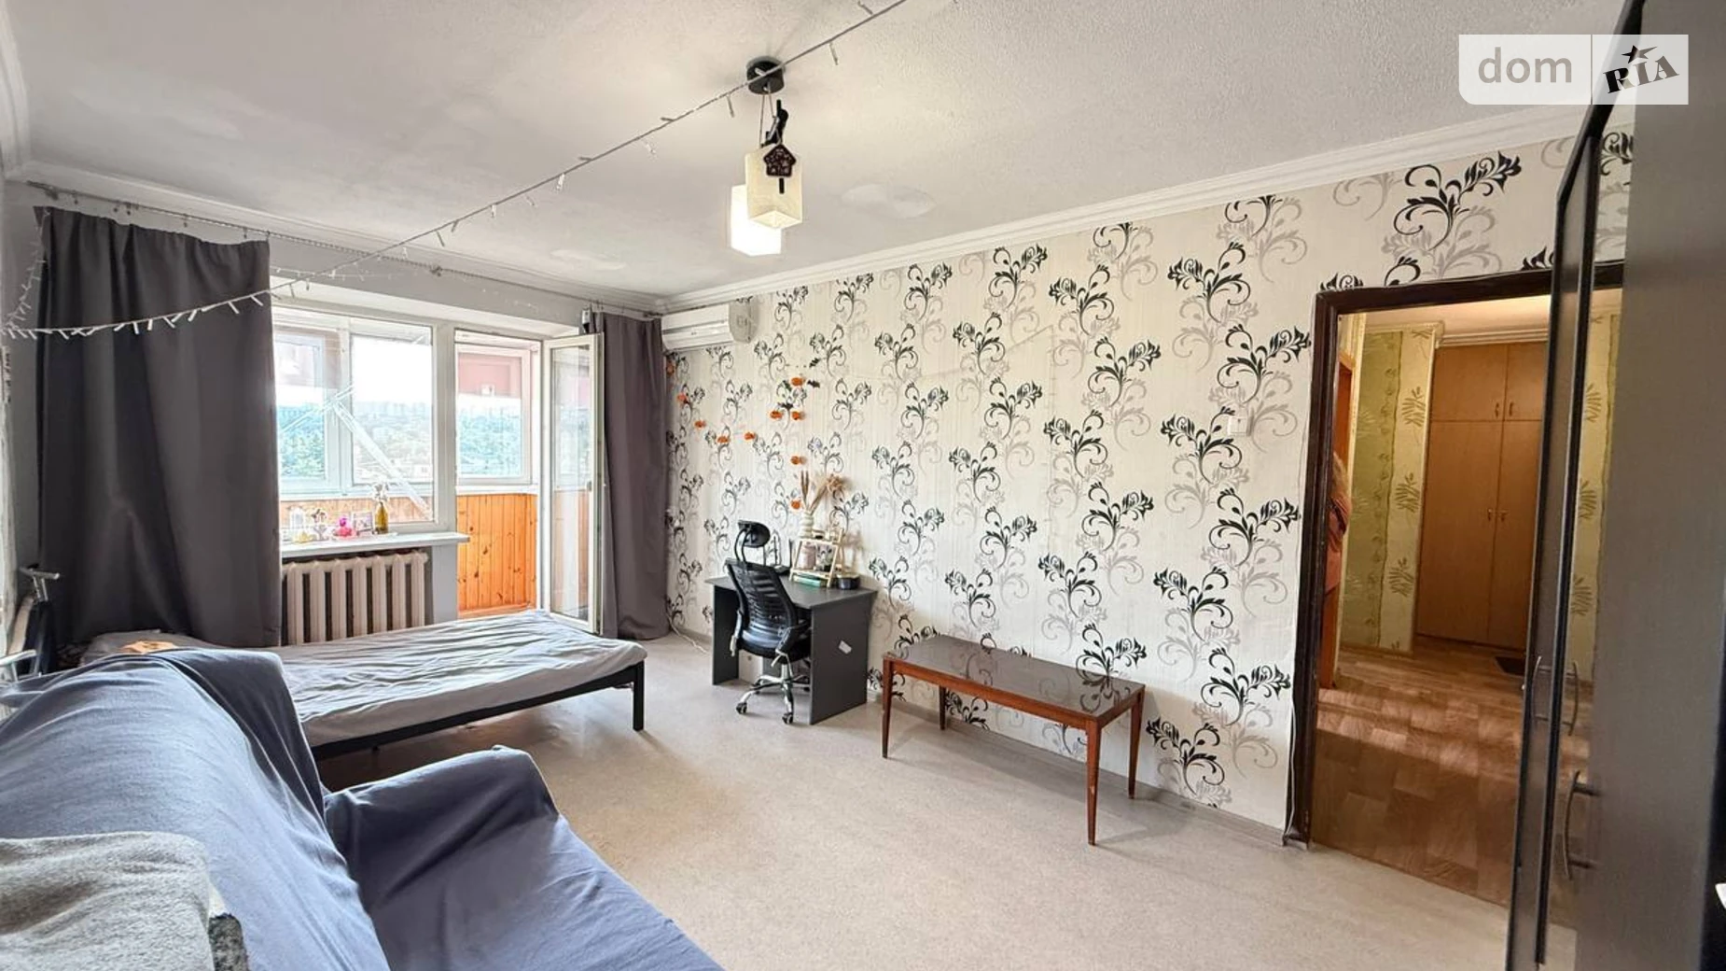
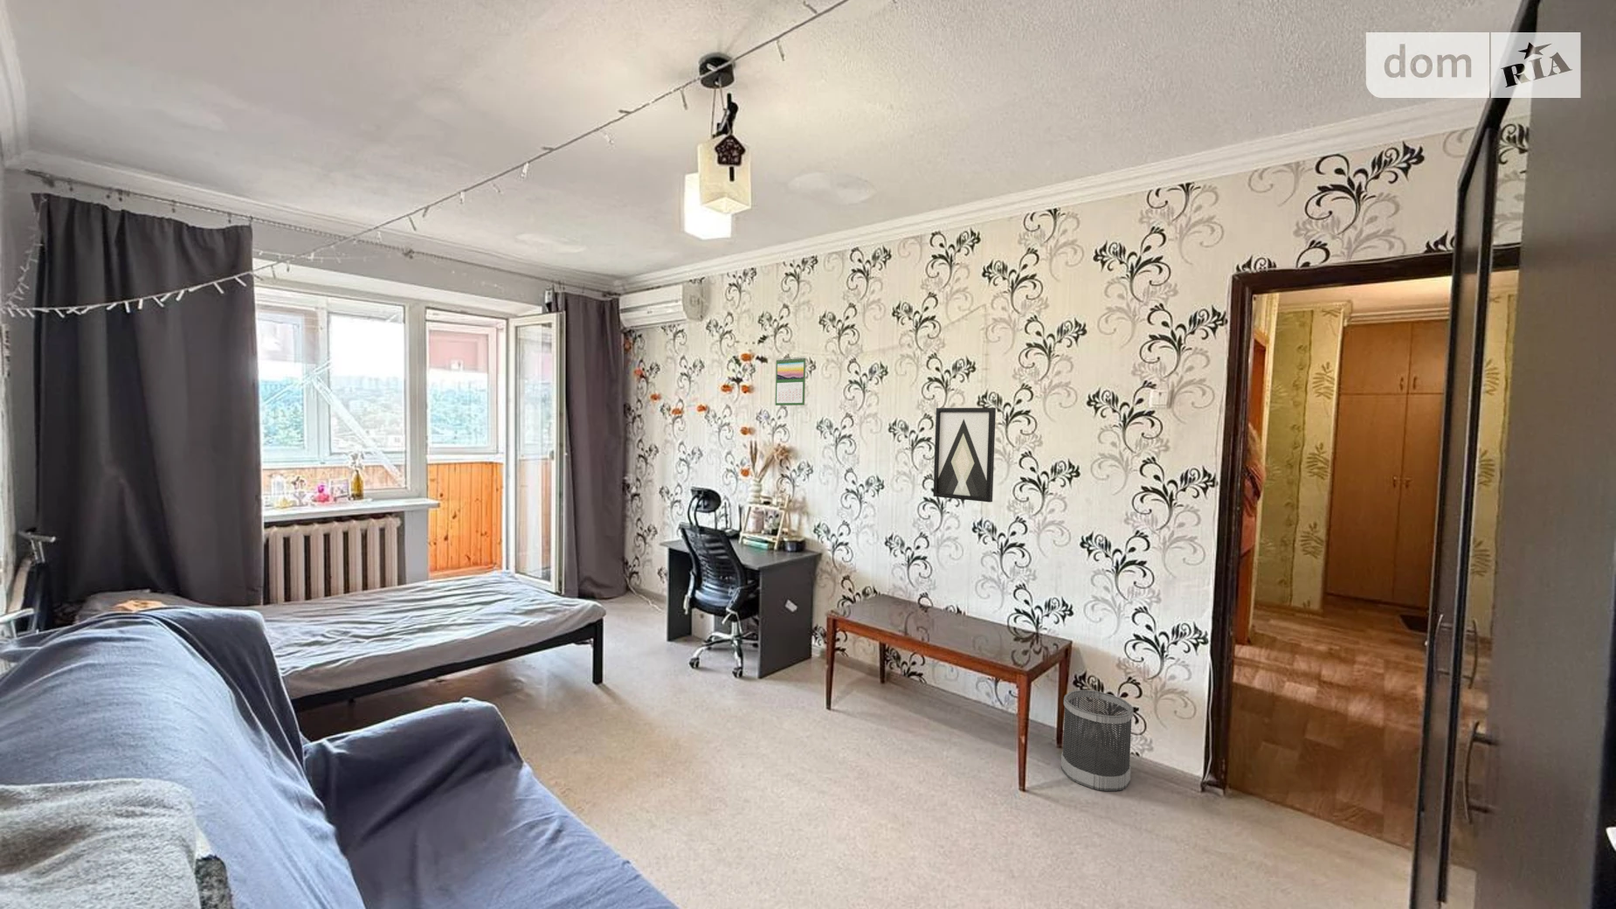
+ wall art [932,406,997,503]
+ wastebasket [1060,689,1134,791]
+ calendar [775,356,807,406]
